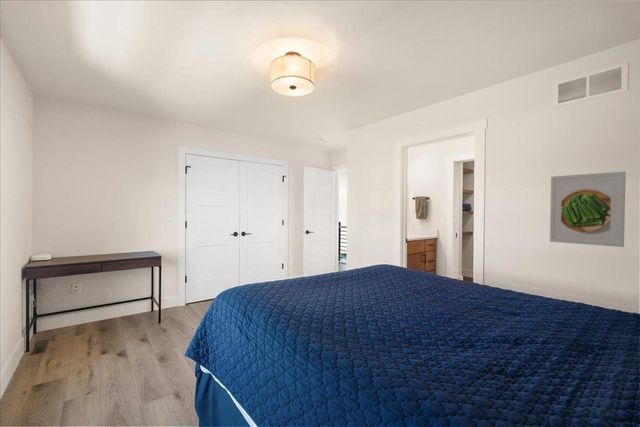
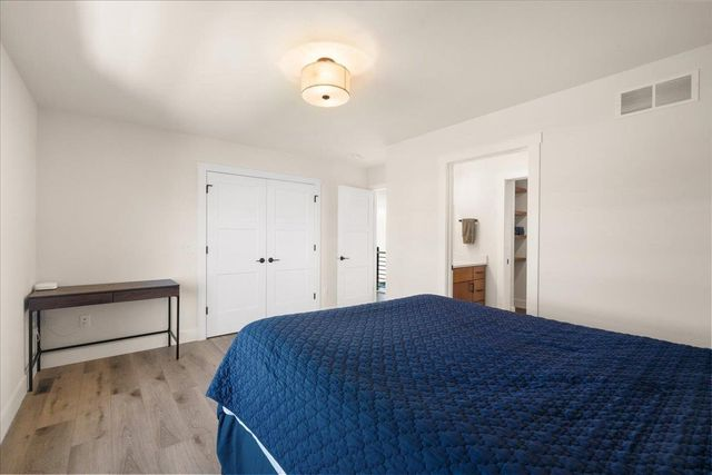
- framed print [549,171,627,248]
